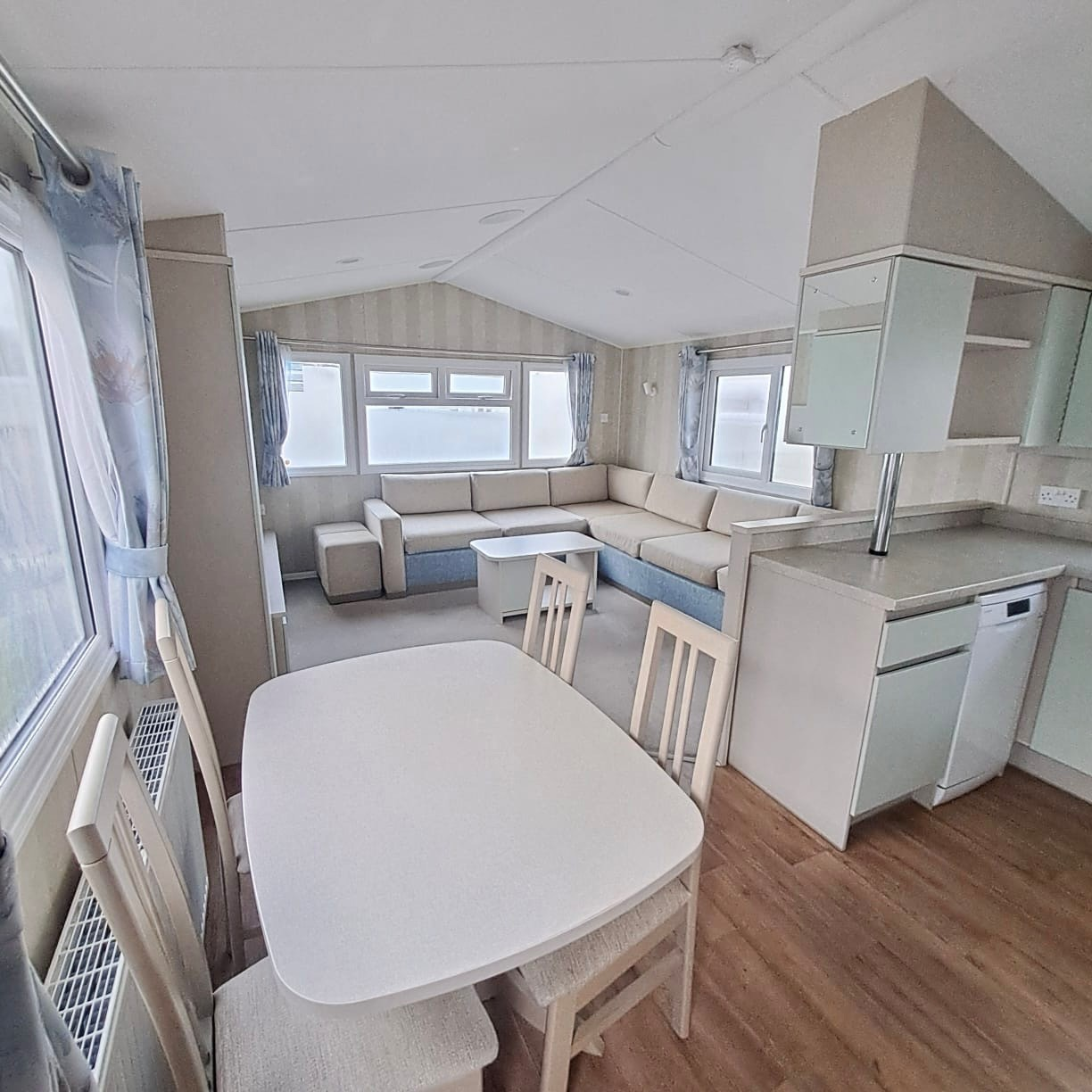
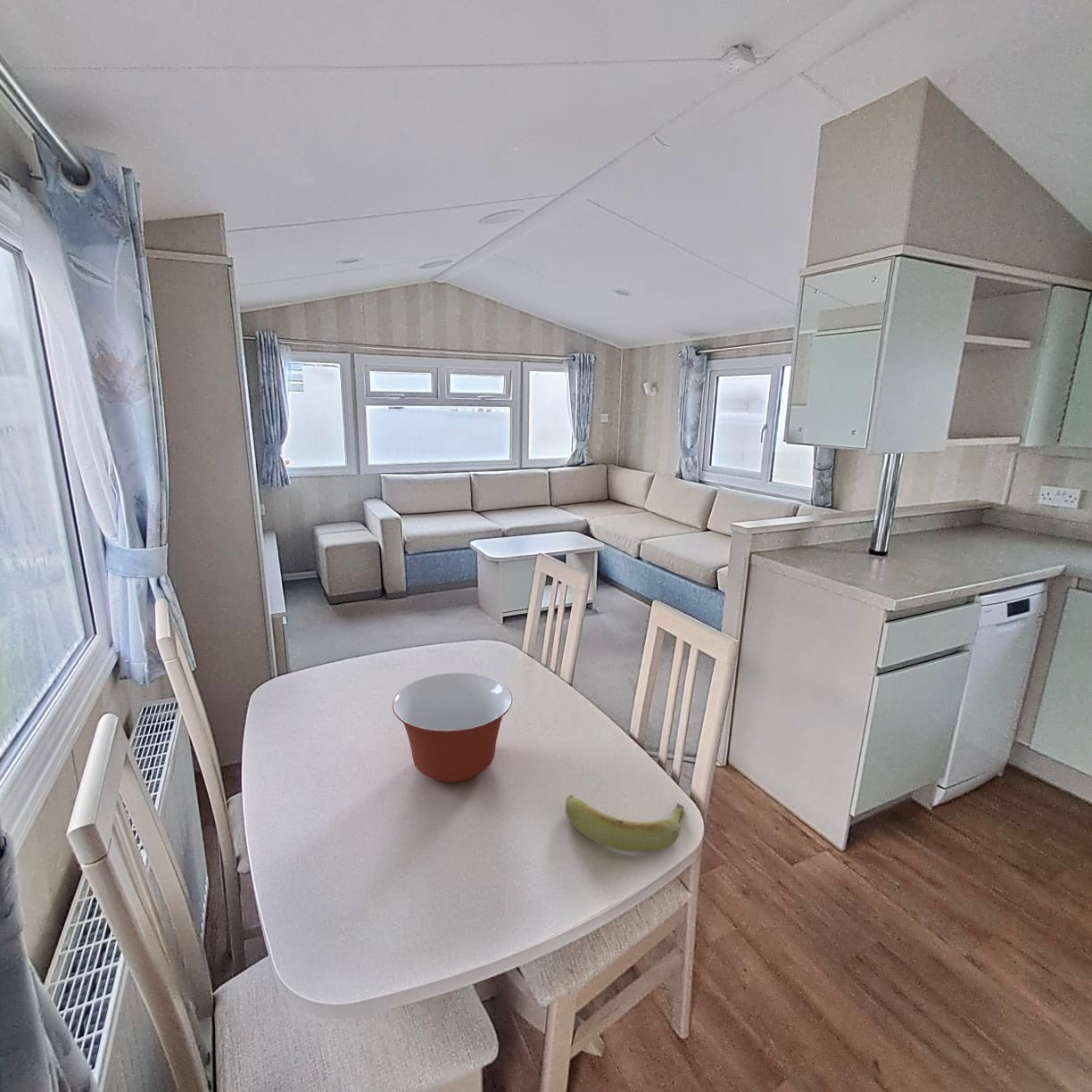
+ banana [565,794,684,853]
+ mixing bowl [392,672,513,783]
